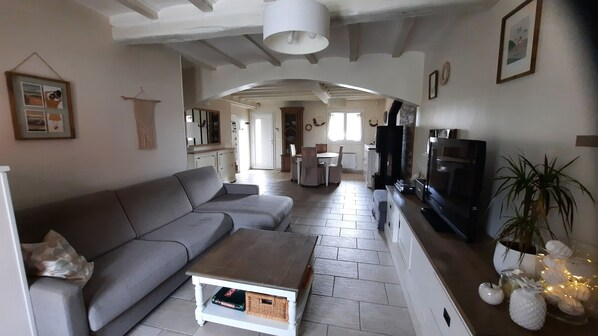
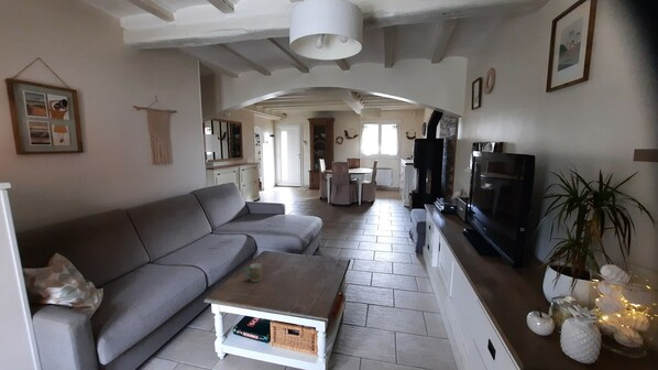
+ mug [243,262,263,283]
